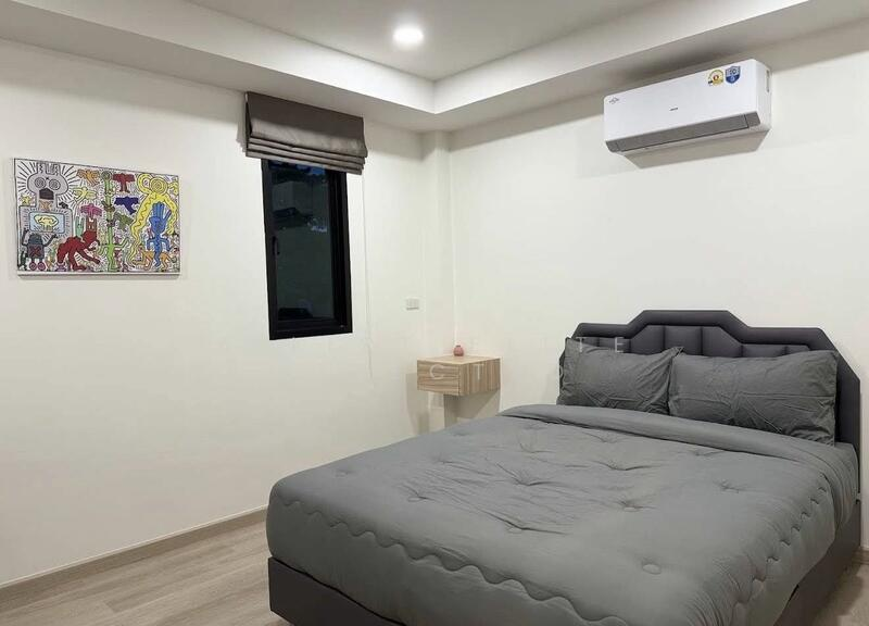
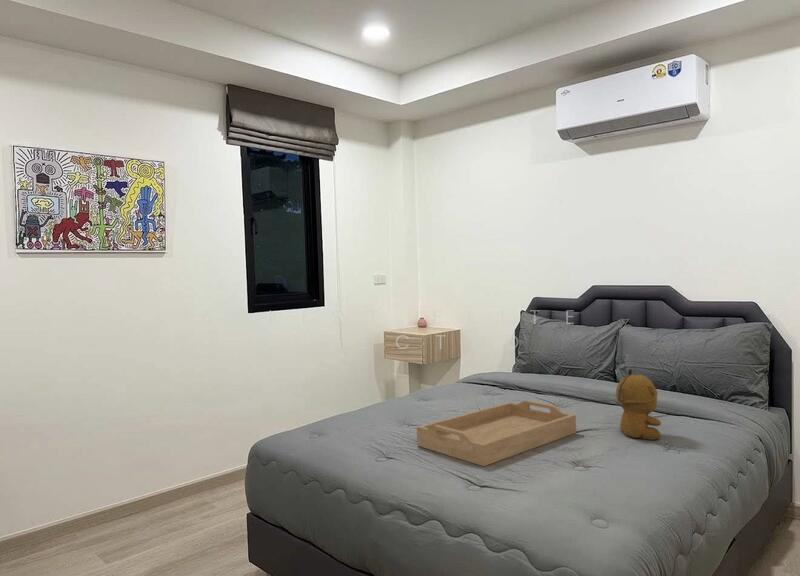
+ stuffed bear [613,368,662,441]
+ serving tray [416,399,577,467]
